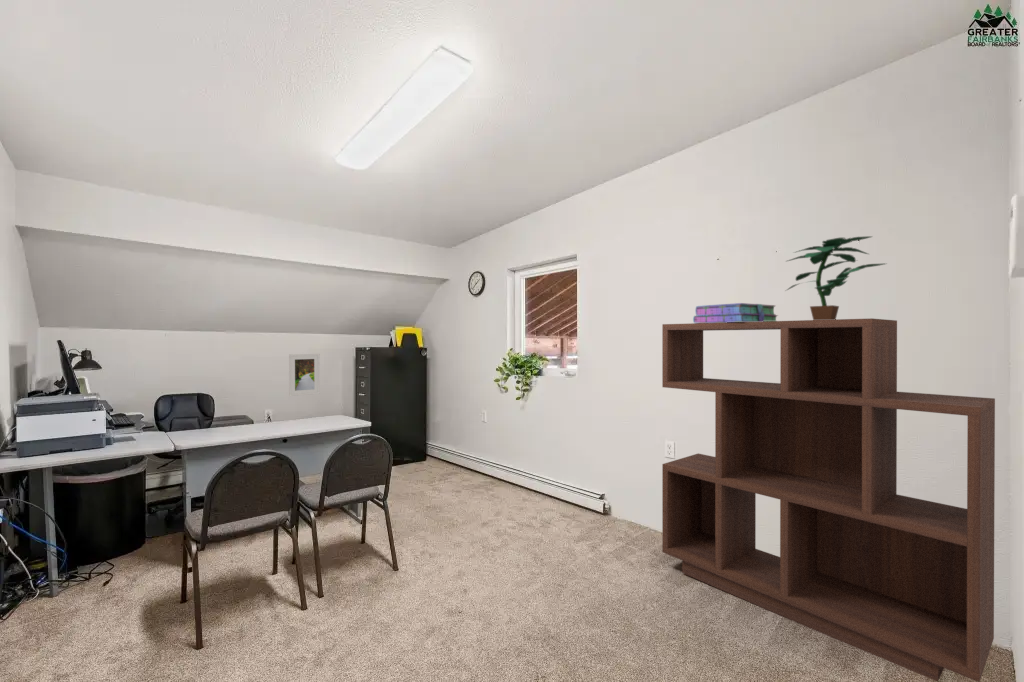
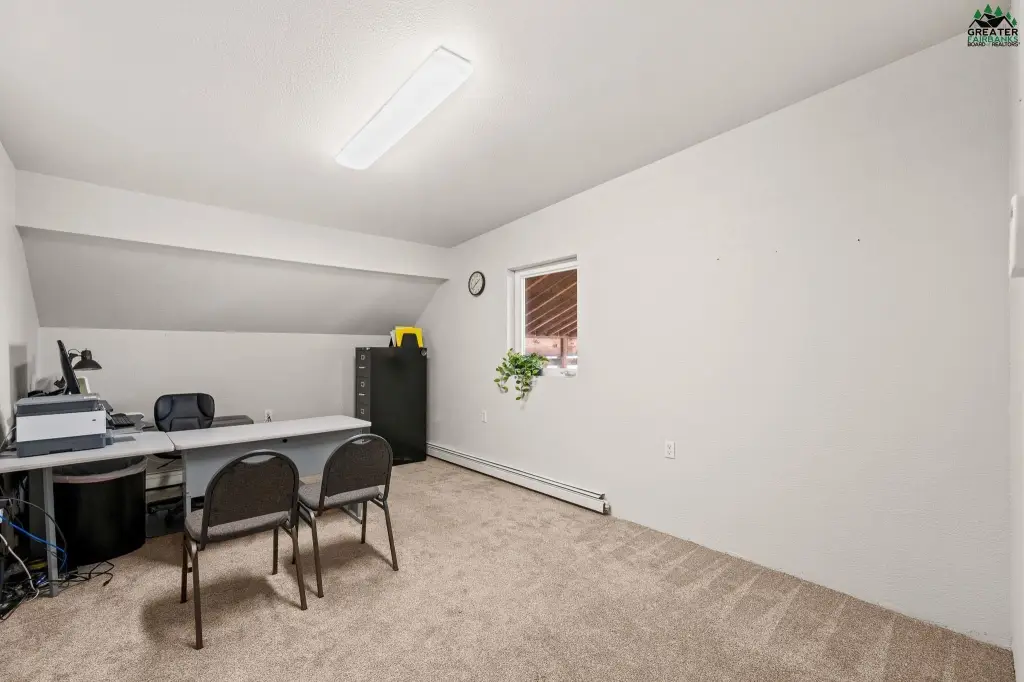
- potted plant [784,235,887,320]
- bookcase [661,317,996,682]
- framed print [288,353,321,397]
- stack of books [692,302,779,323]
